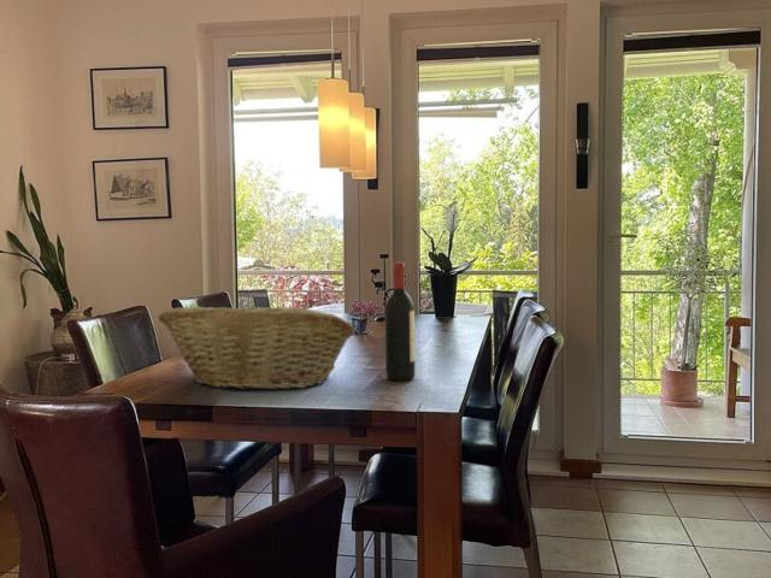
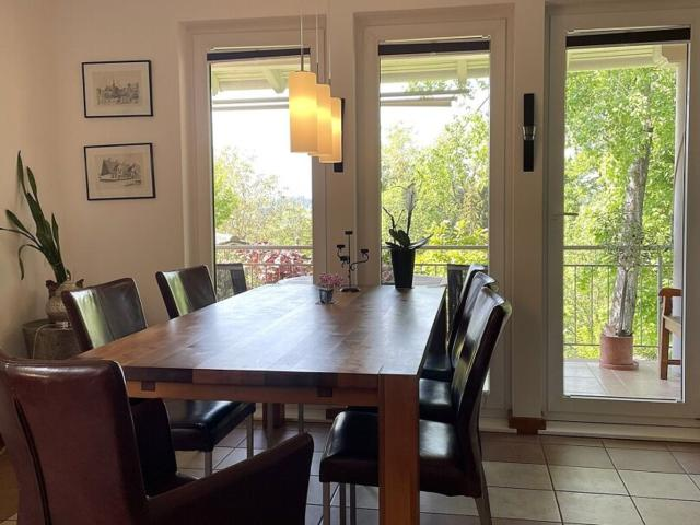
- fruit basket [158,306,357,391]
- wine bottle [384,261,416,382]
